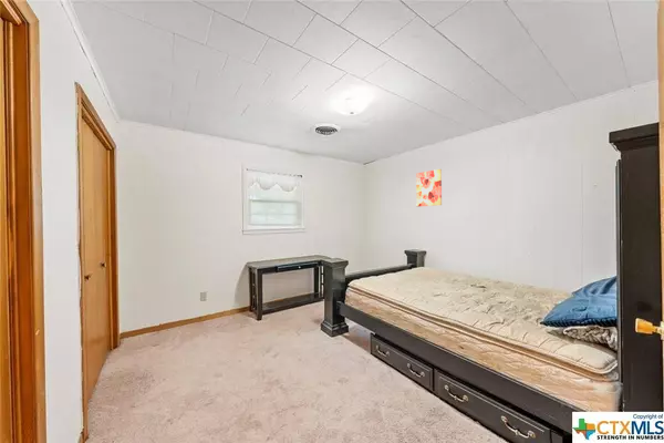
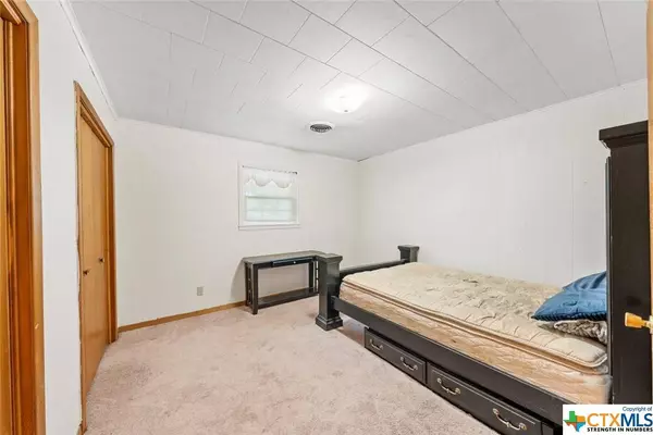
- wall art [415,168,443,208]
